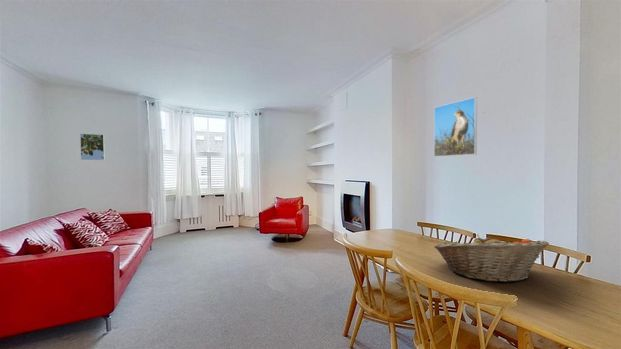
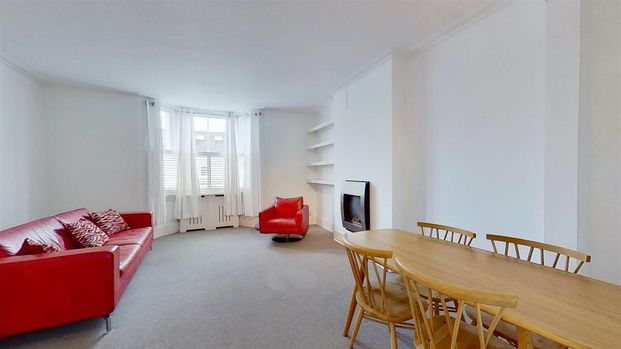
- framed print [79,133,106,161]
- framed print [433,96,478,158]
- fruit basket [433,234,550,284]
